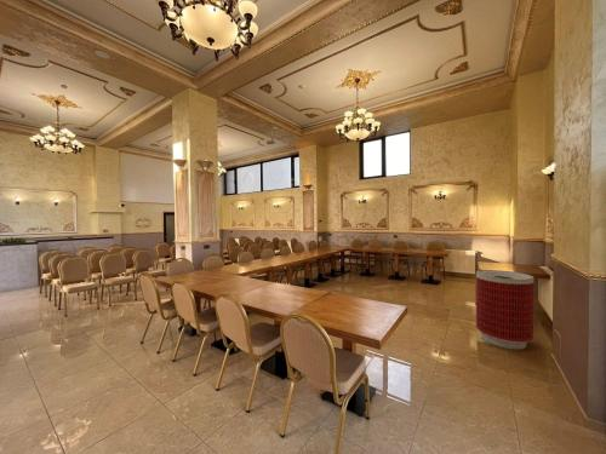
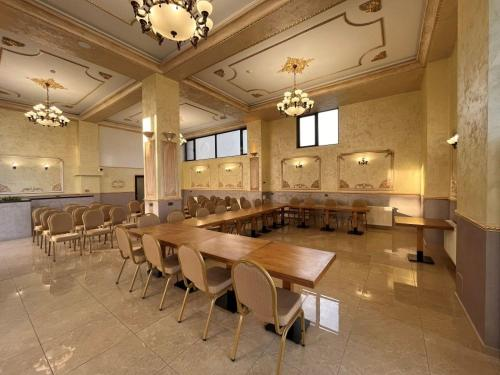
- trash can [475,269,534,350]
